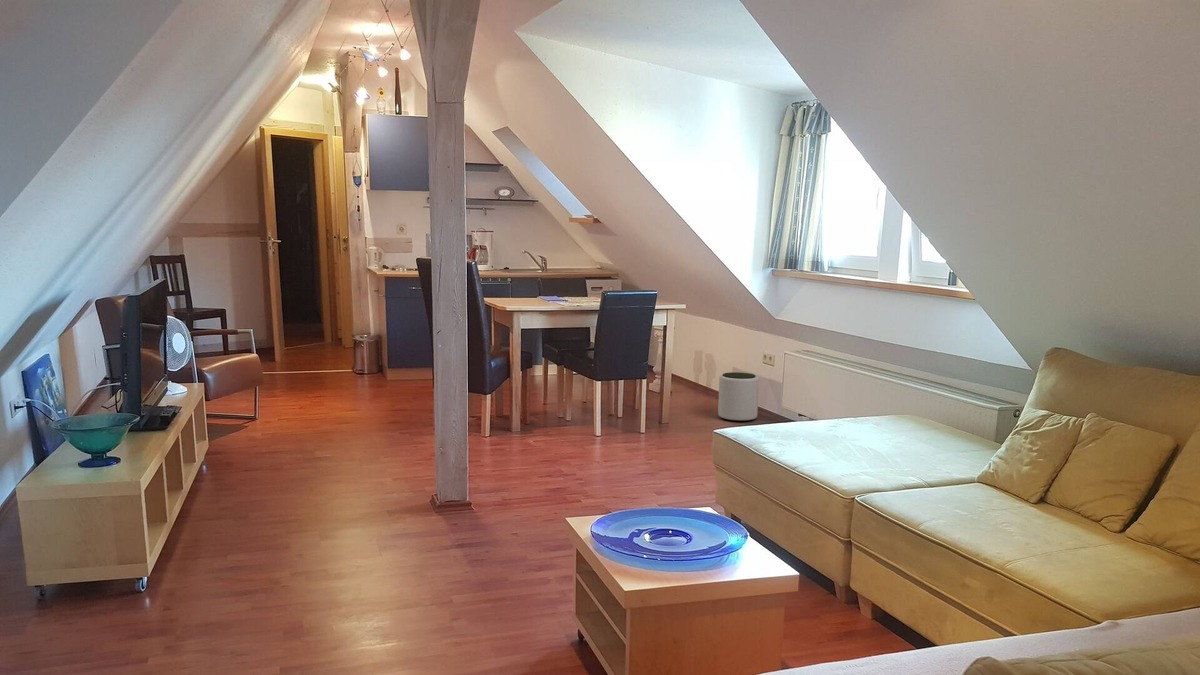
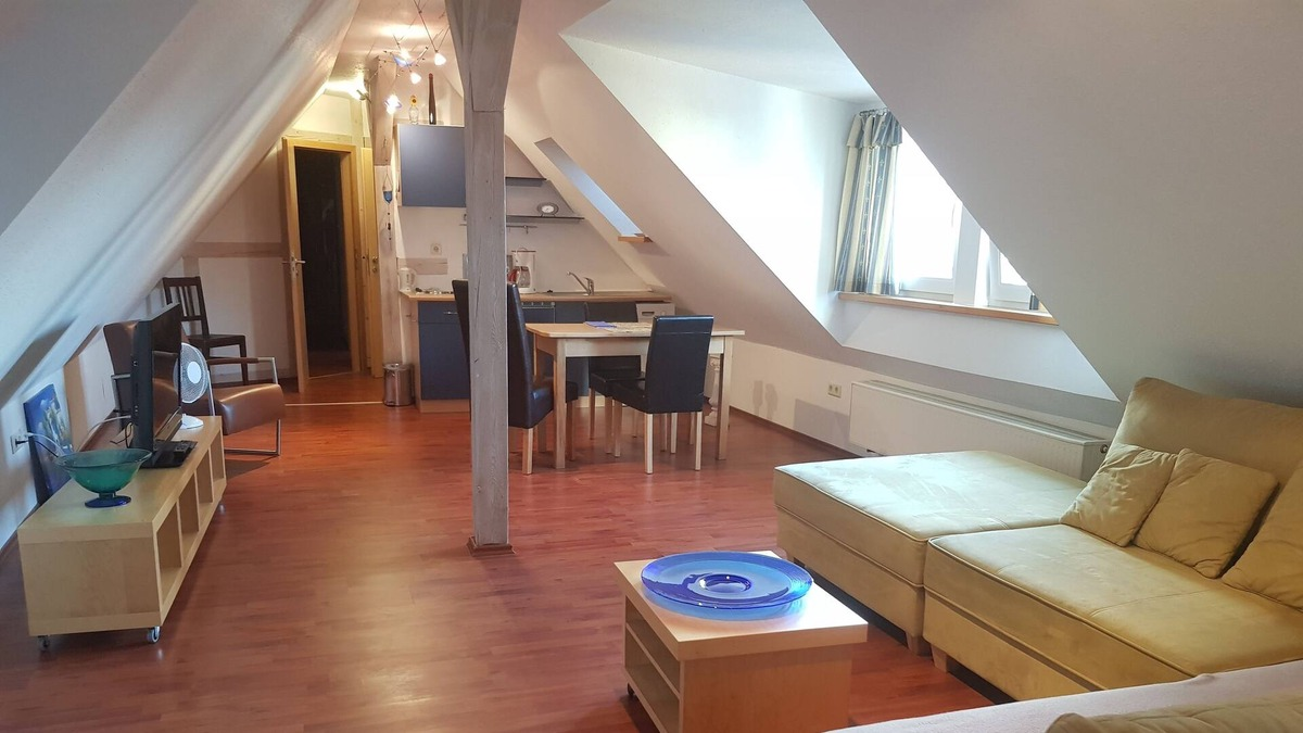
- plant pot [717,371,760,422]
